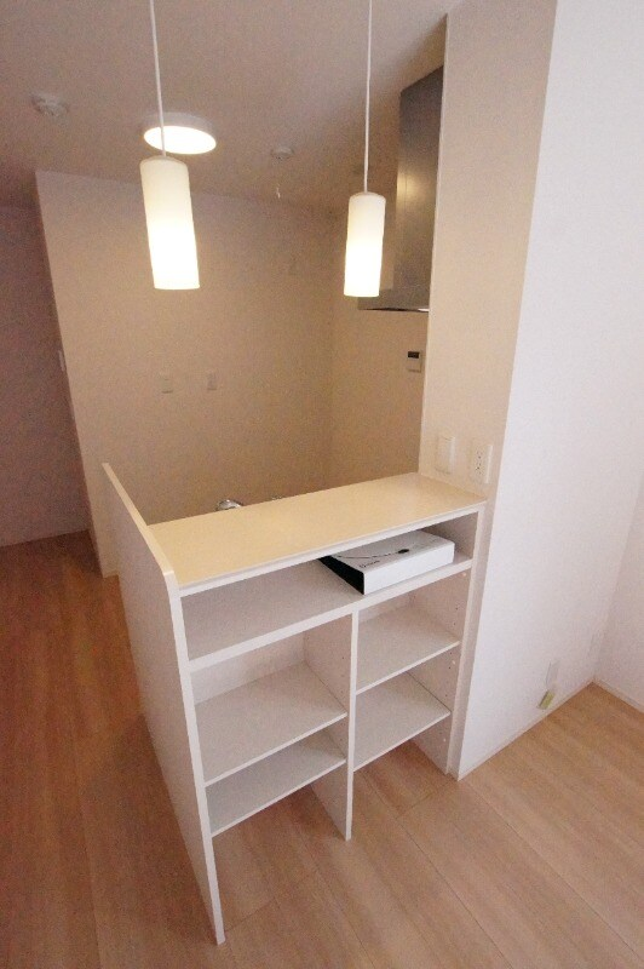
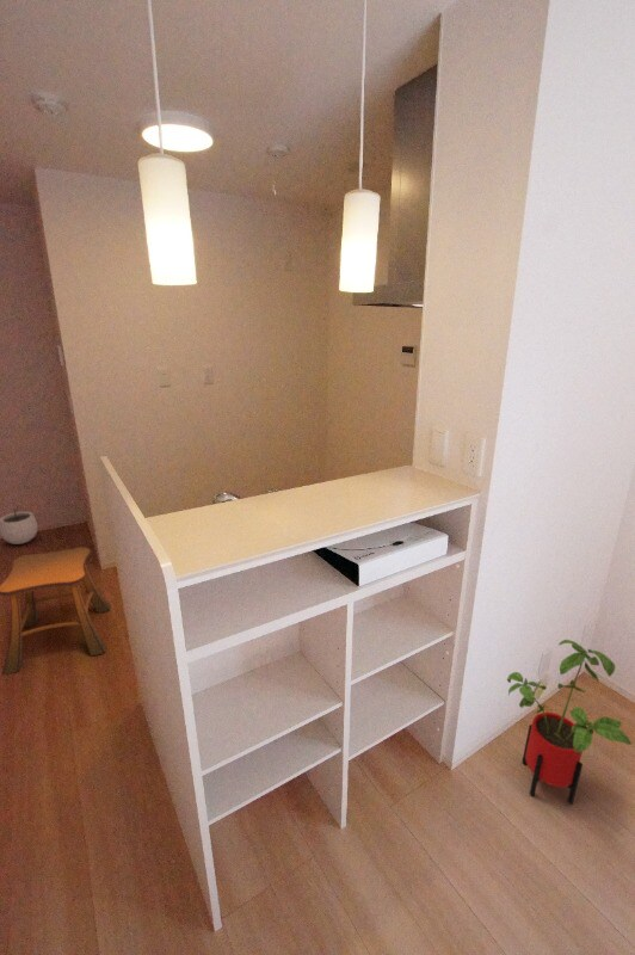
+ house plant [506,639,633,806]
+ stool [0,546,112,676]
+ plant pot [0,505,39,546]
